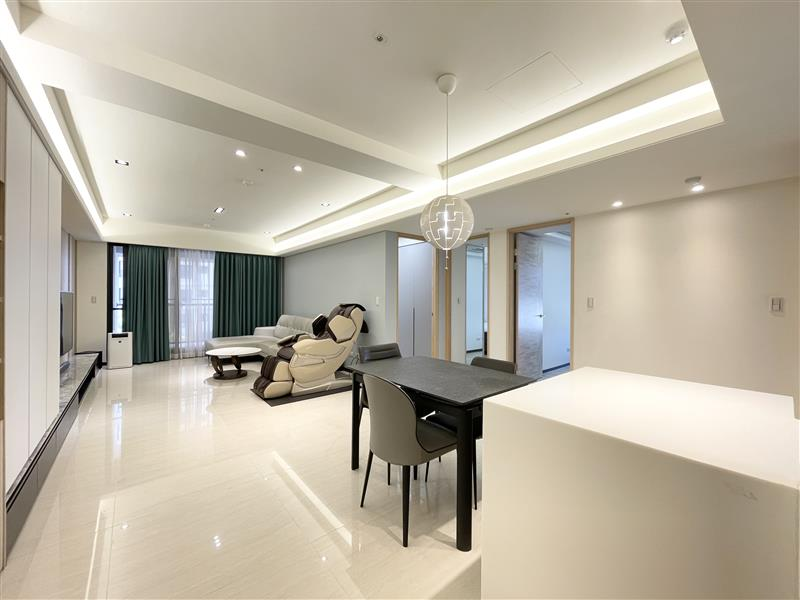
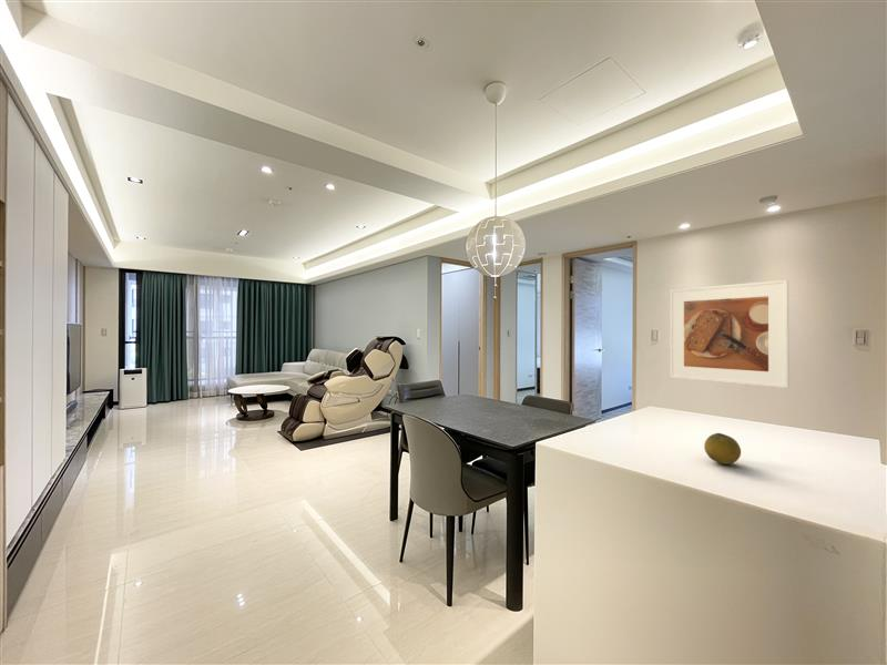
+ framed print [669,279,789,389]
+ fruit [703,432,742,466]
